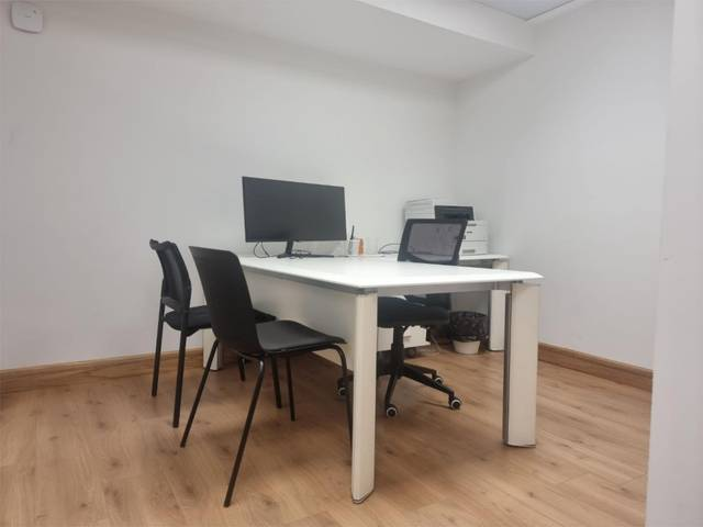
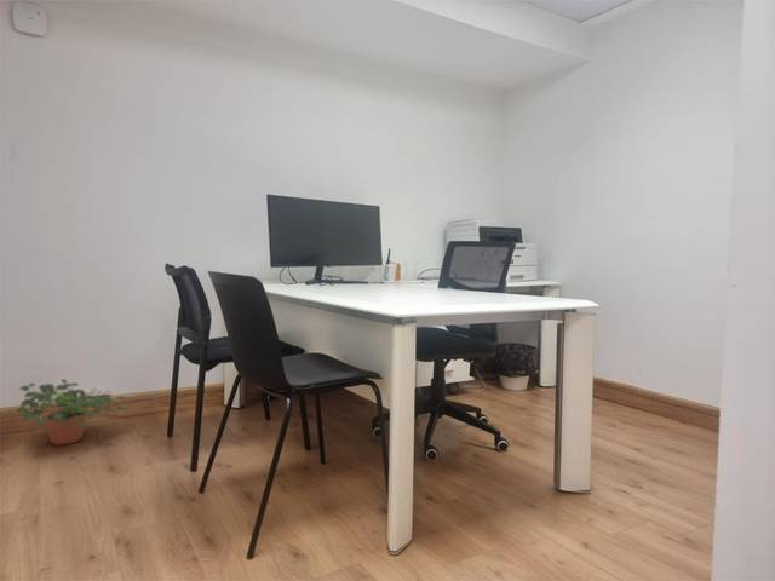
+ potted plant [15,378,127,447]
